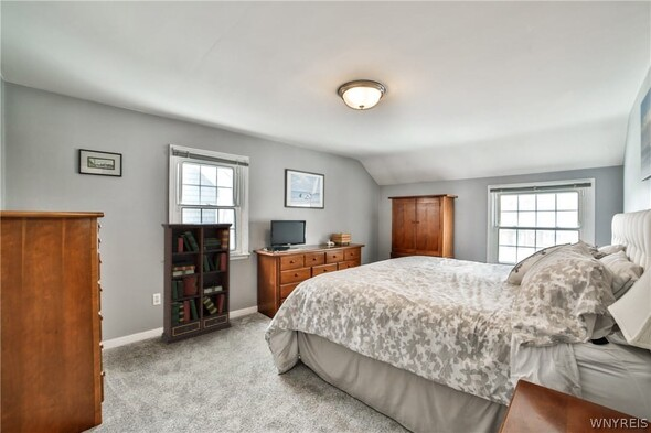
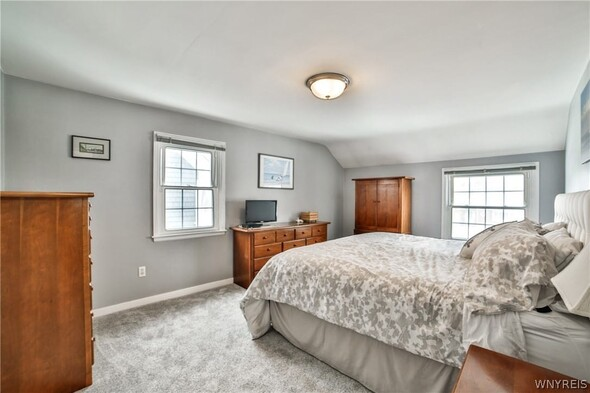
- bookcase [160,221,234,346]
